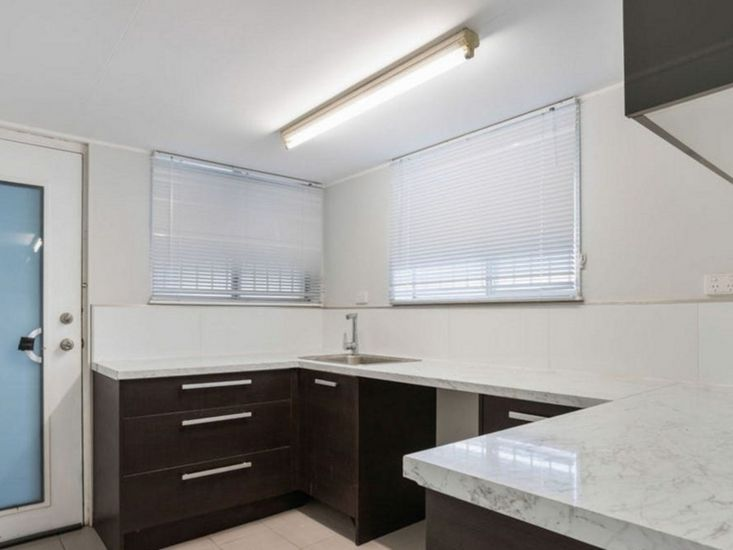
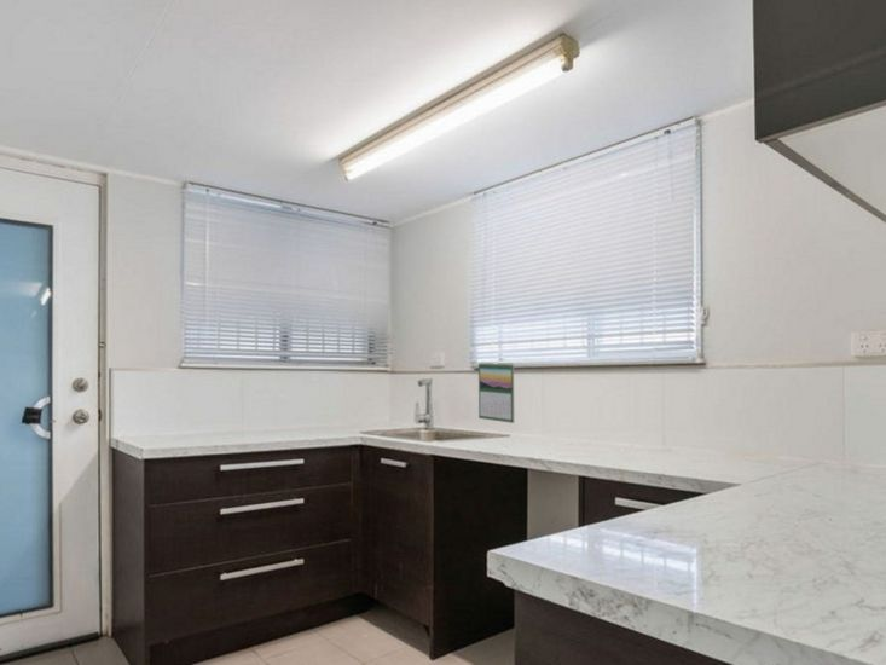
+ calendar [477,360,515,424]
